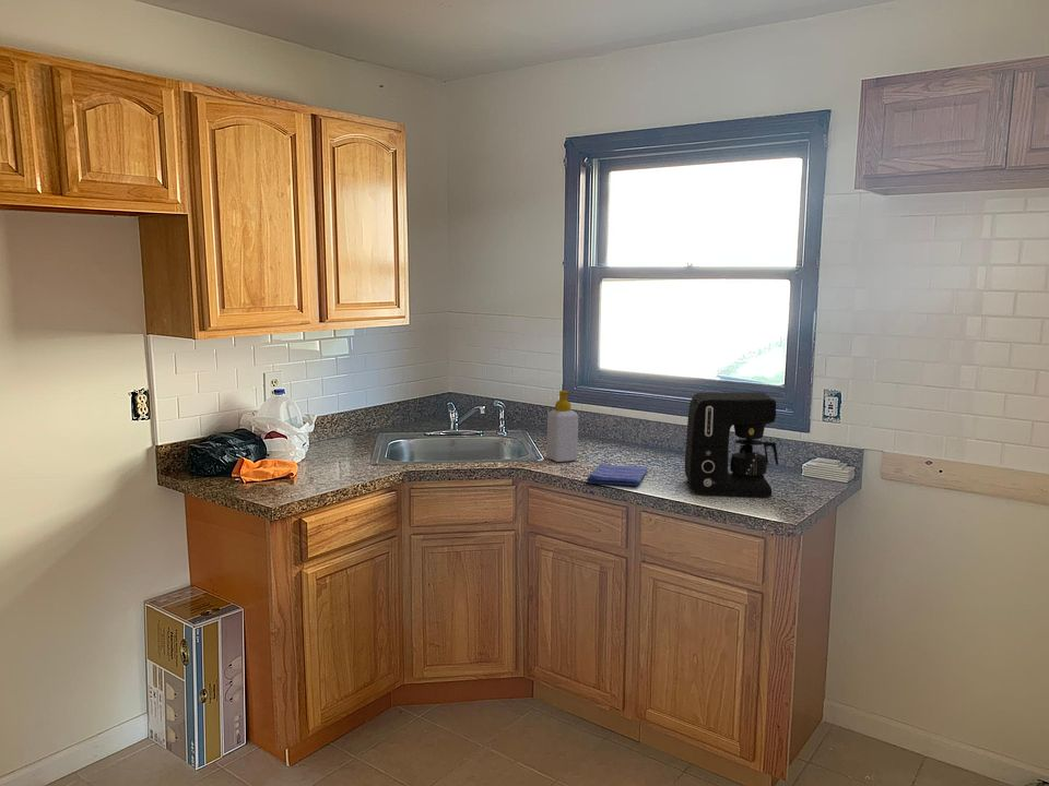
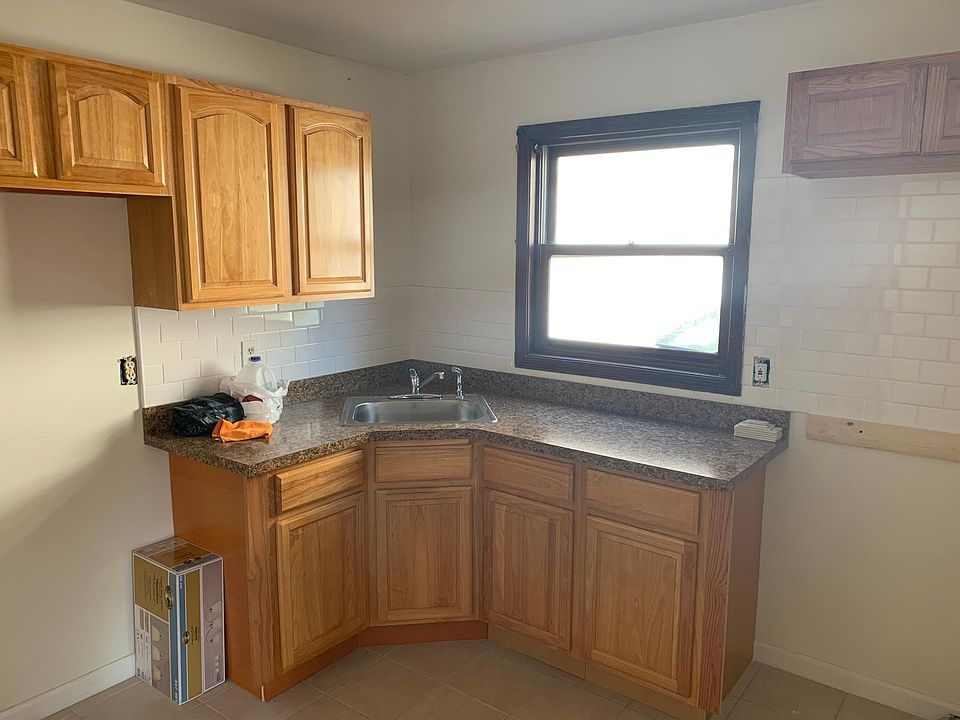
- soap bottle [546,390,579,463]
- dish towel [586,462,649,487]
- coffee maker [684,391,779,498]
